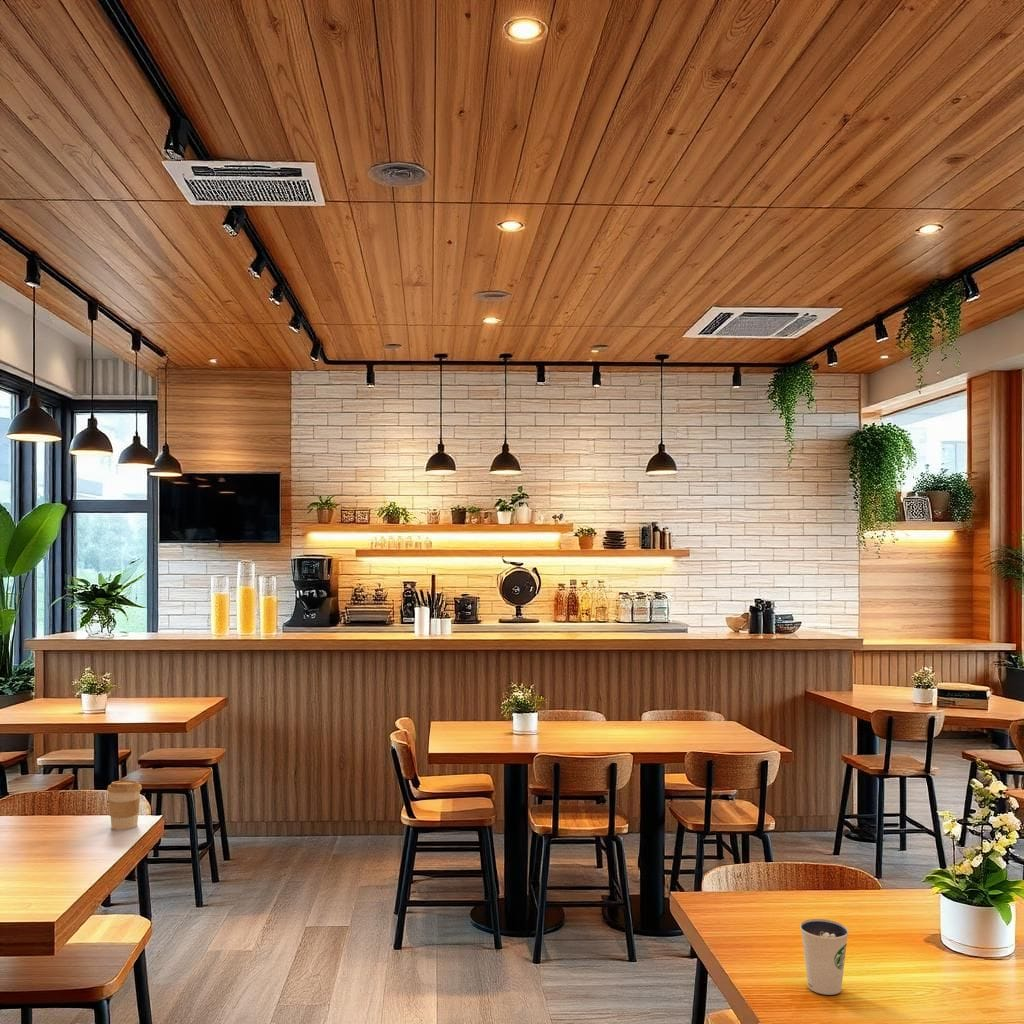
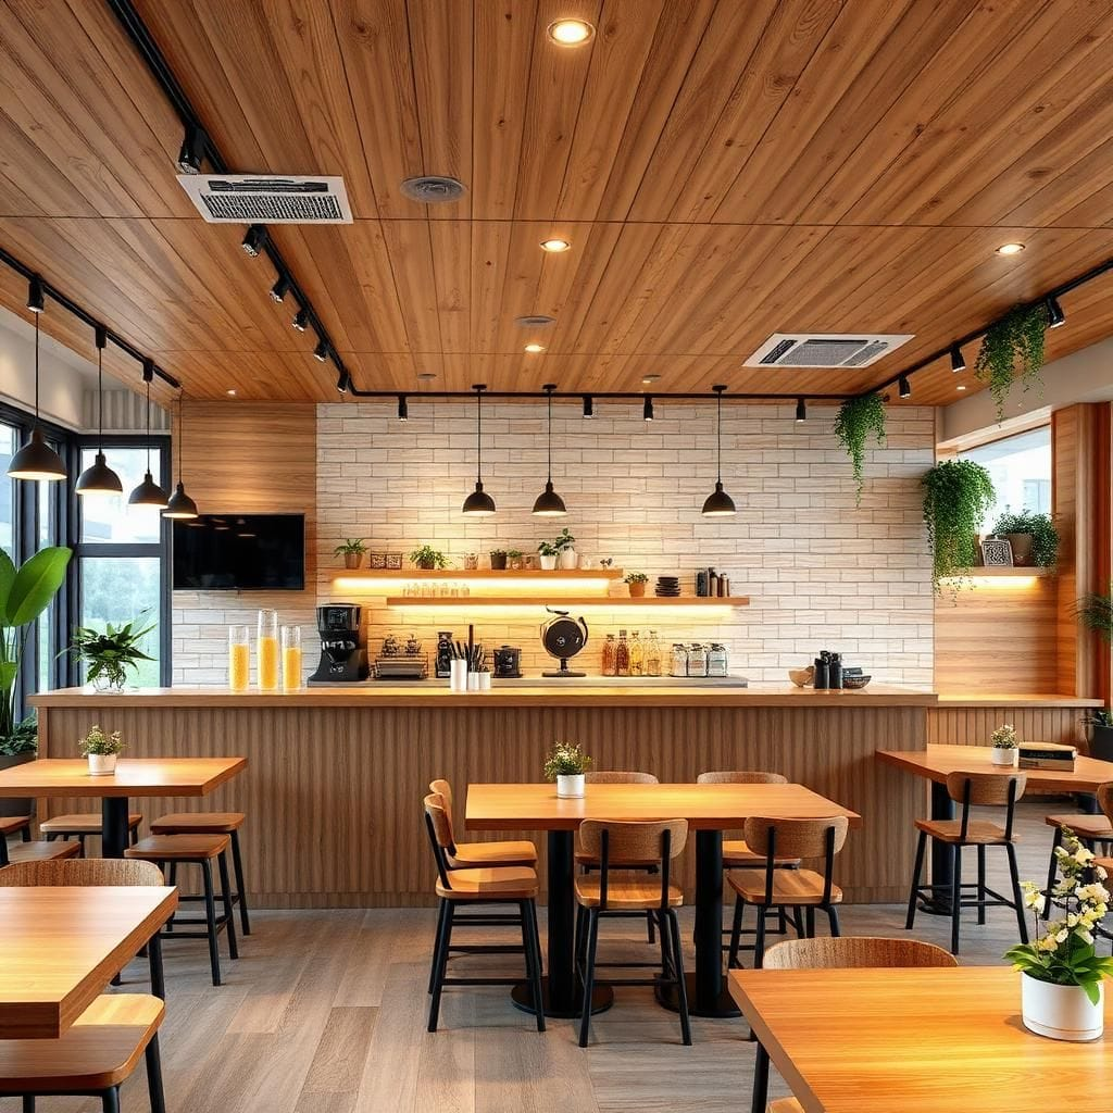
- coffee cup [106,780,143,831]
- dixie cup [799,918,850,996]
